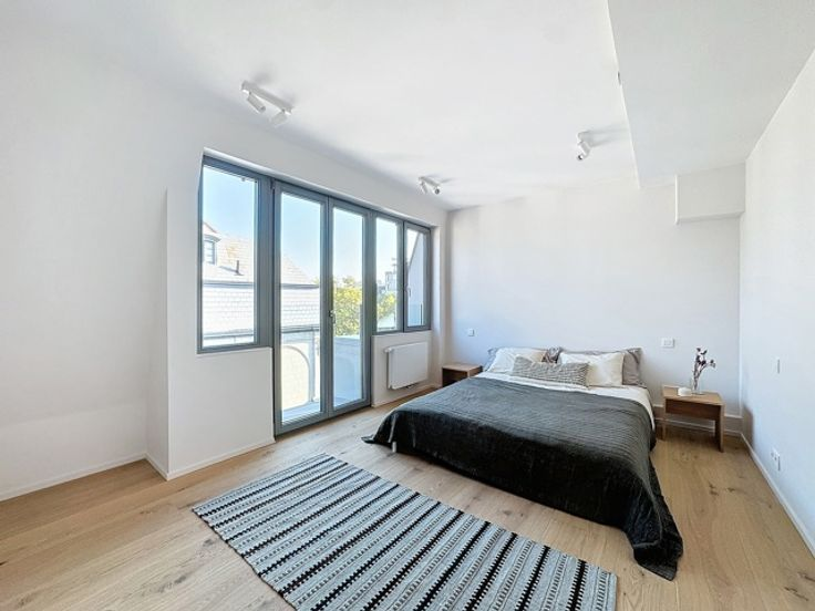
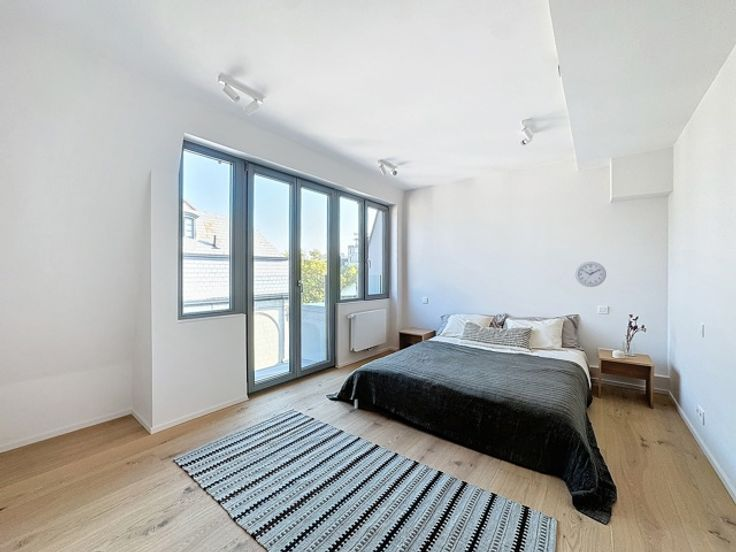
+ wall clock [575,261,607,288]
